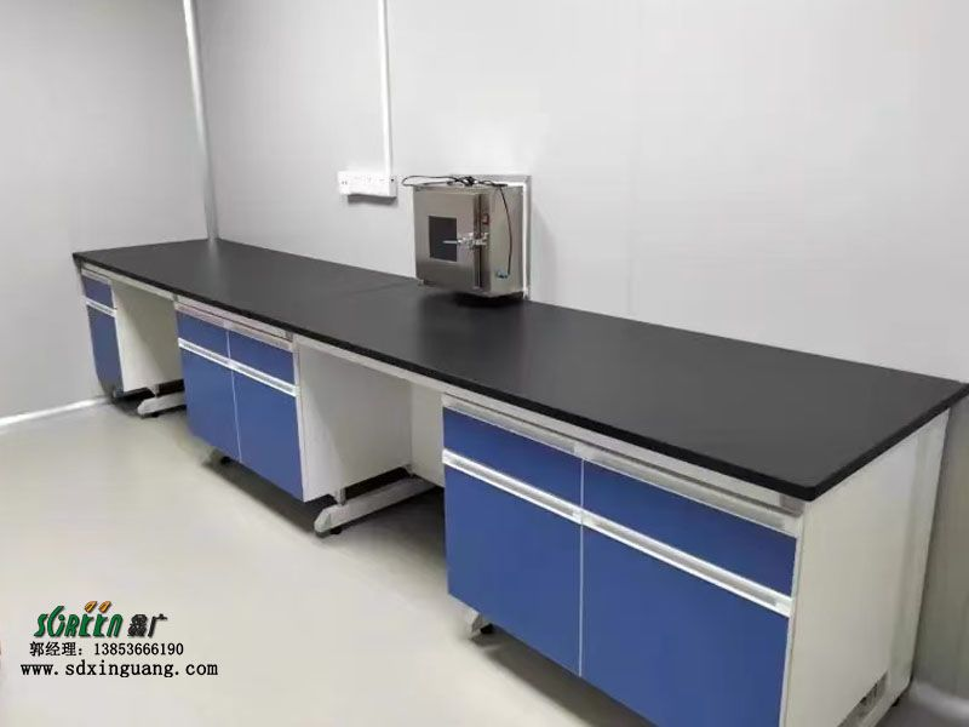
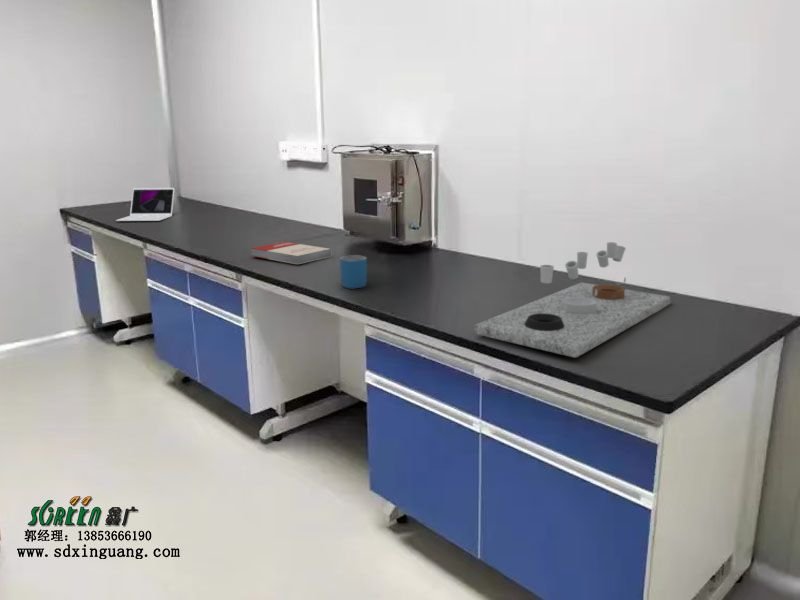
+ laboratory equipment [474,241,671,359]
+ mug [339,254,368,289]
+ book [250,241,333,265]
+ laptop [115,187,175,222]
